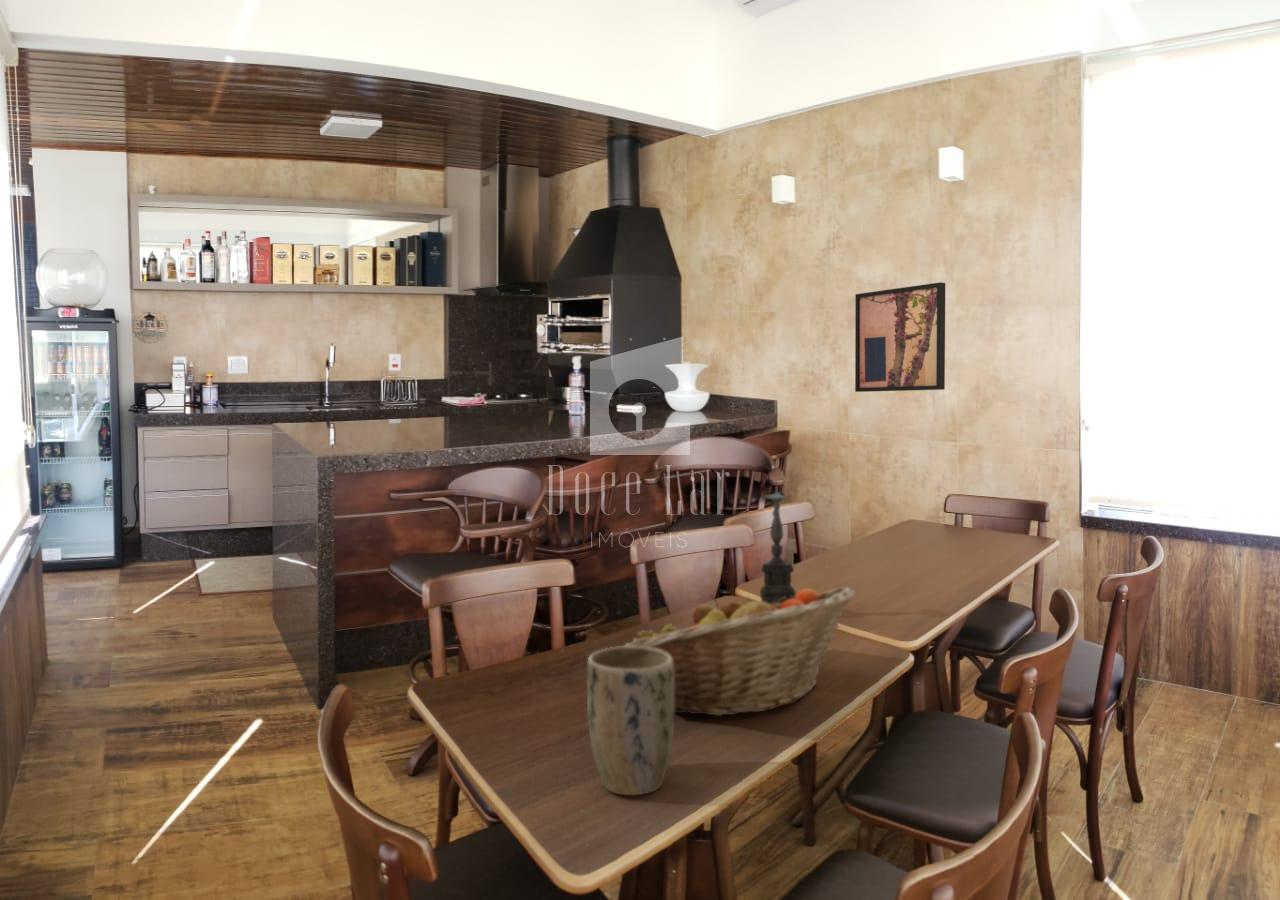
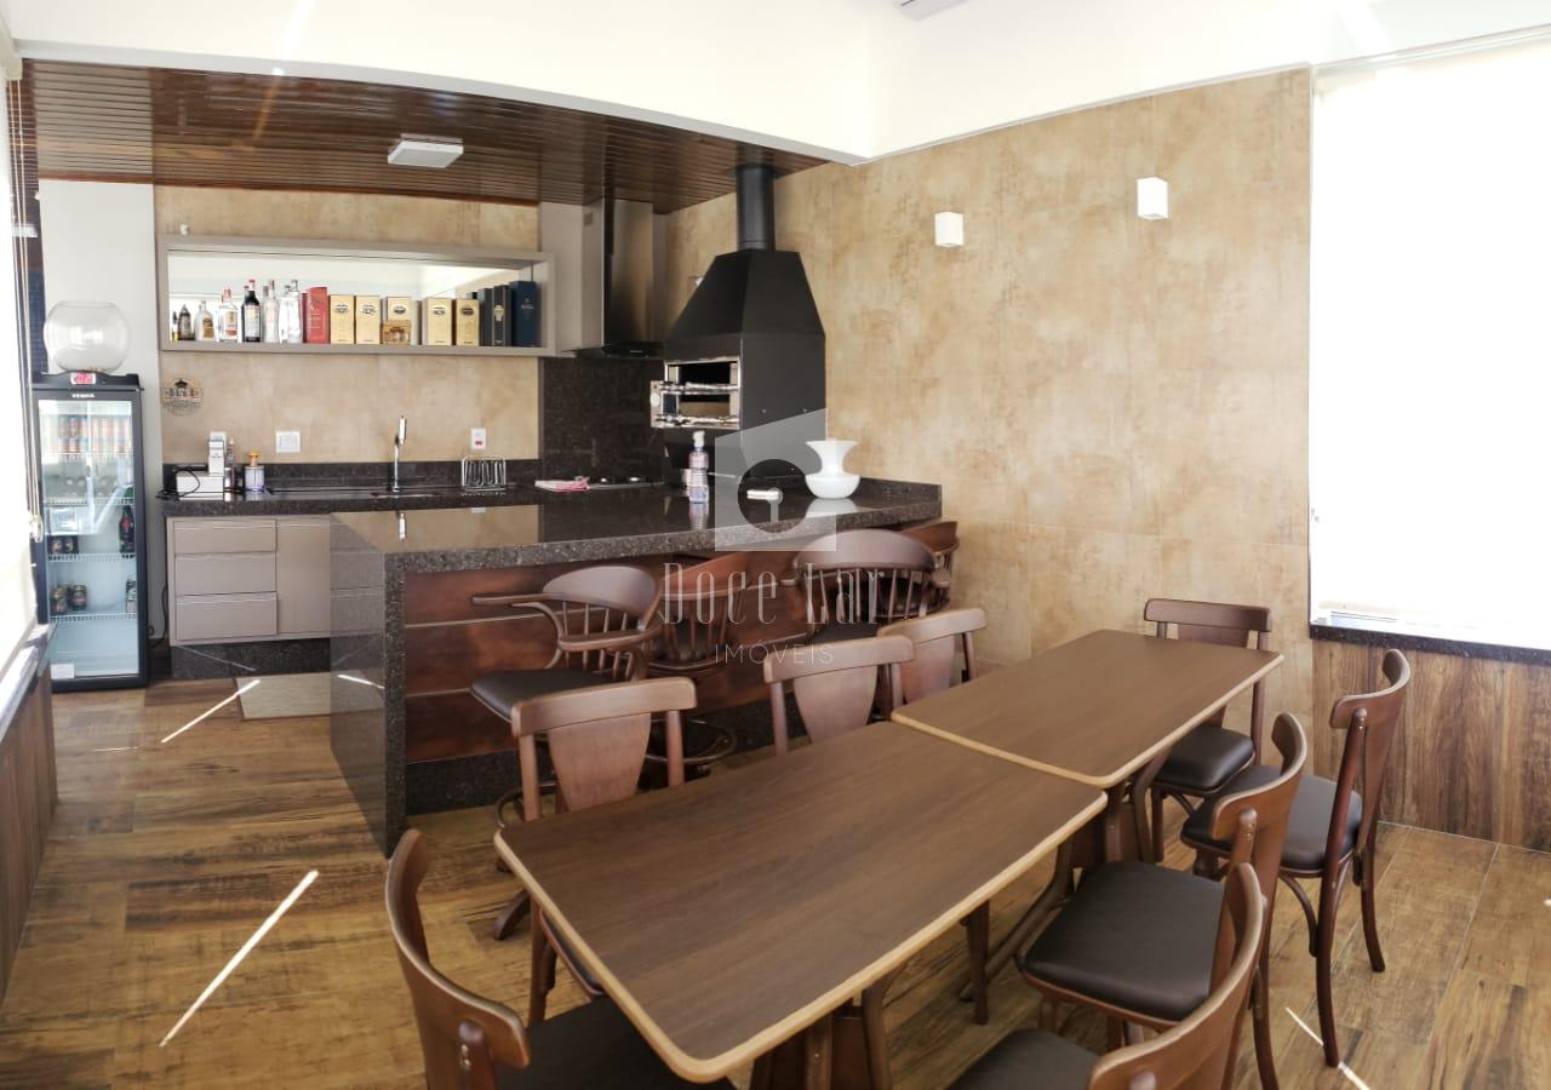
- plant pot [586,646,675,796]
- fruit basket [622,585,855,717]
- candle holder [759,474,797,604]
- wall art [854,281,946,393]
